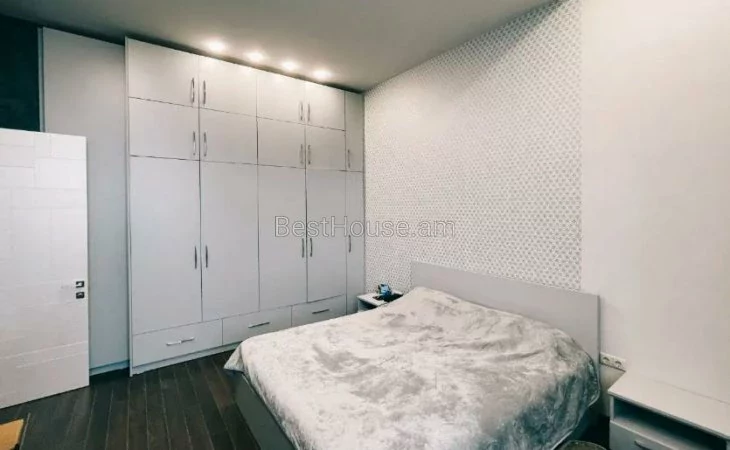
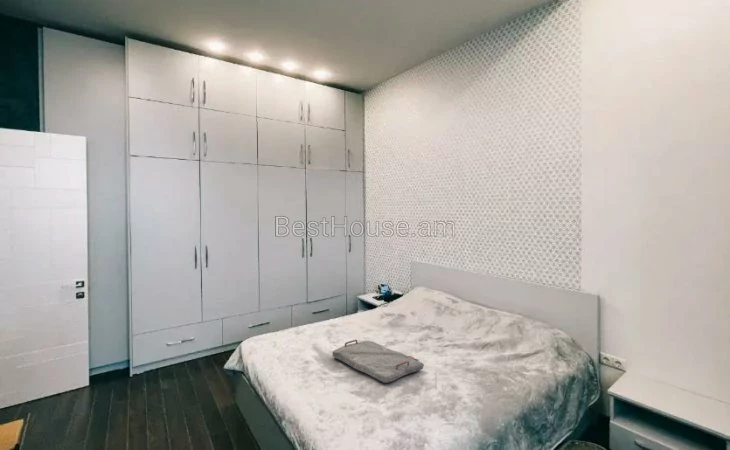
+ serving tray [331,339,425,384]
